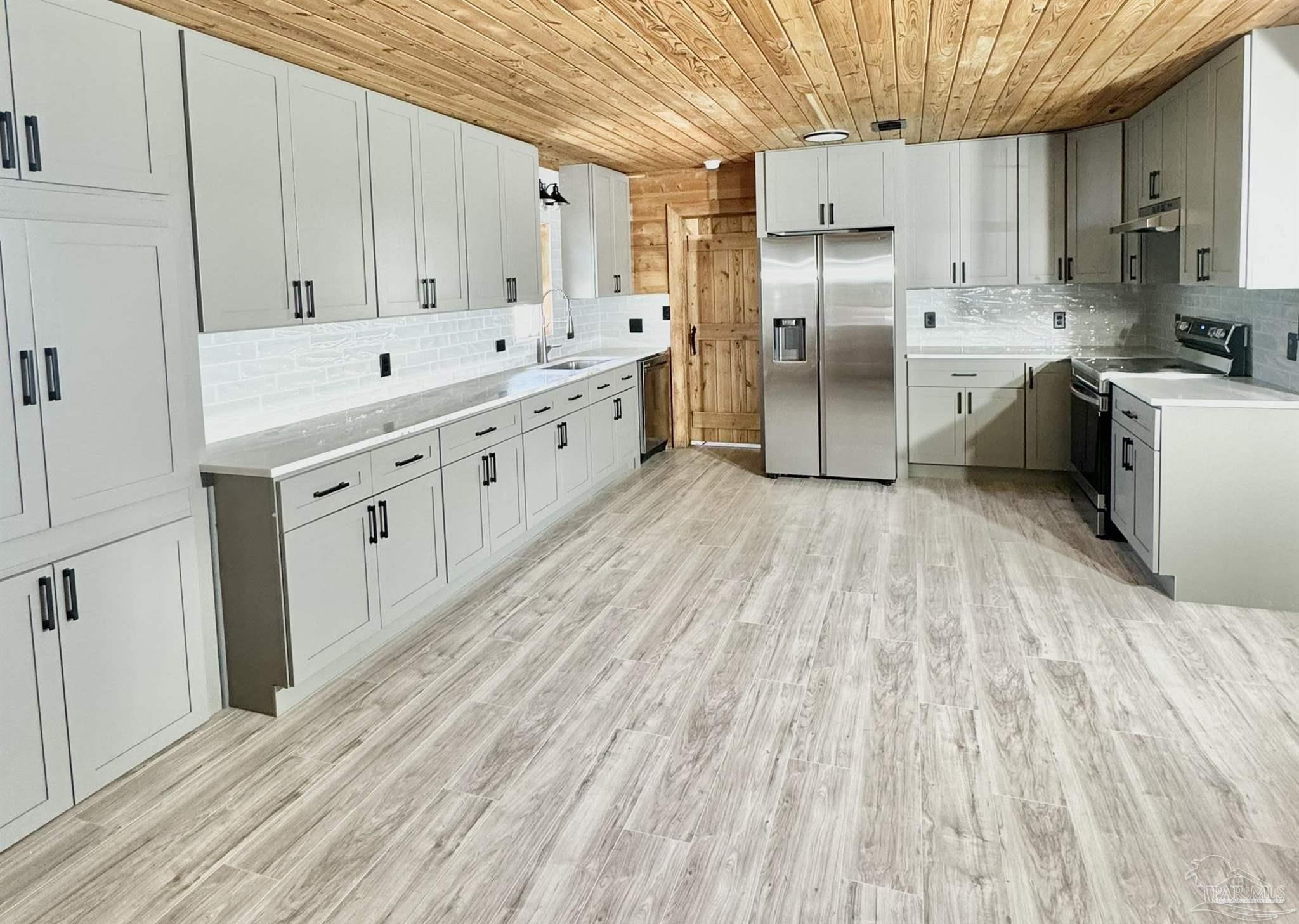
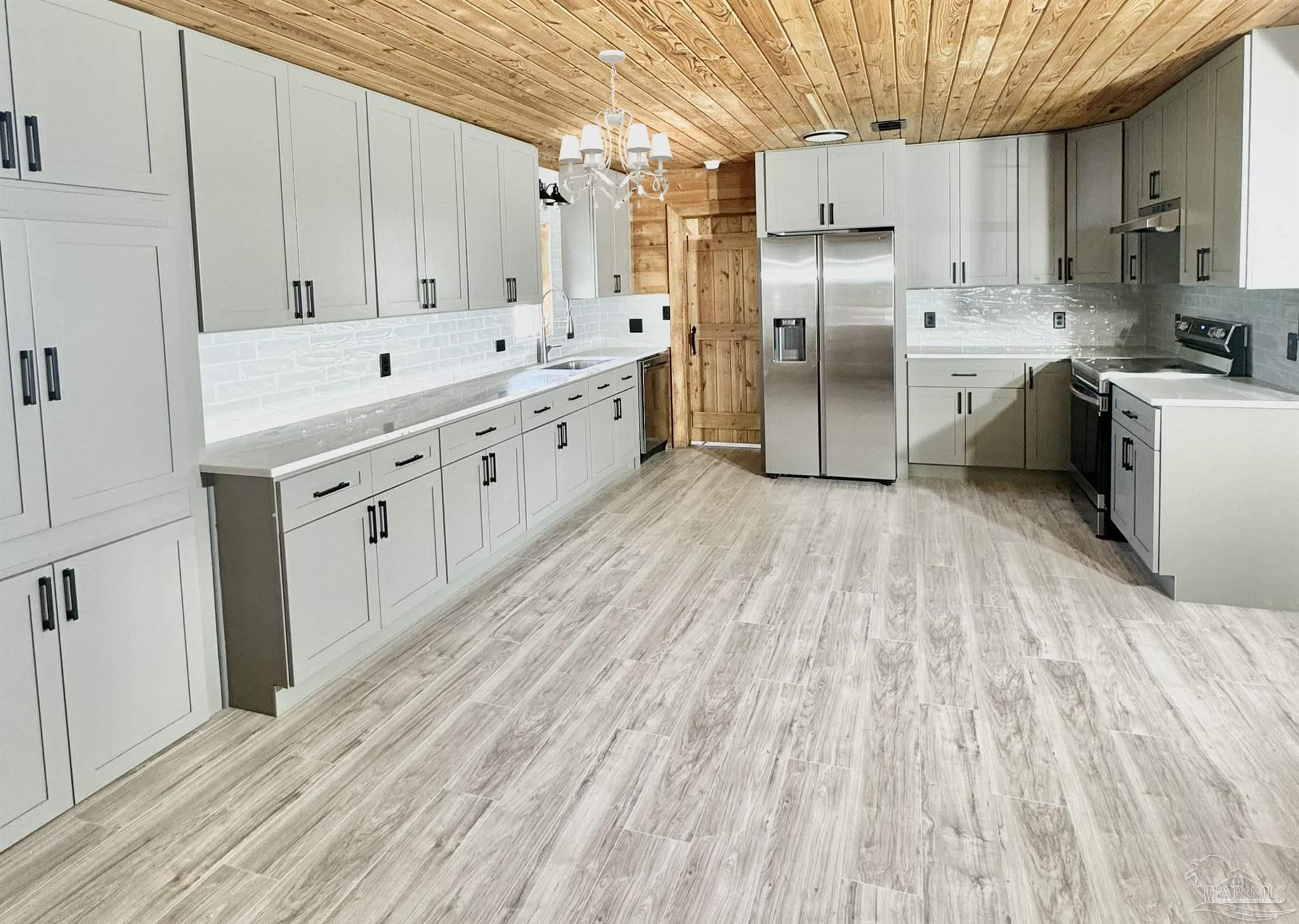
+ chandelier [558,49,674,211]
